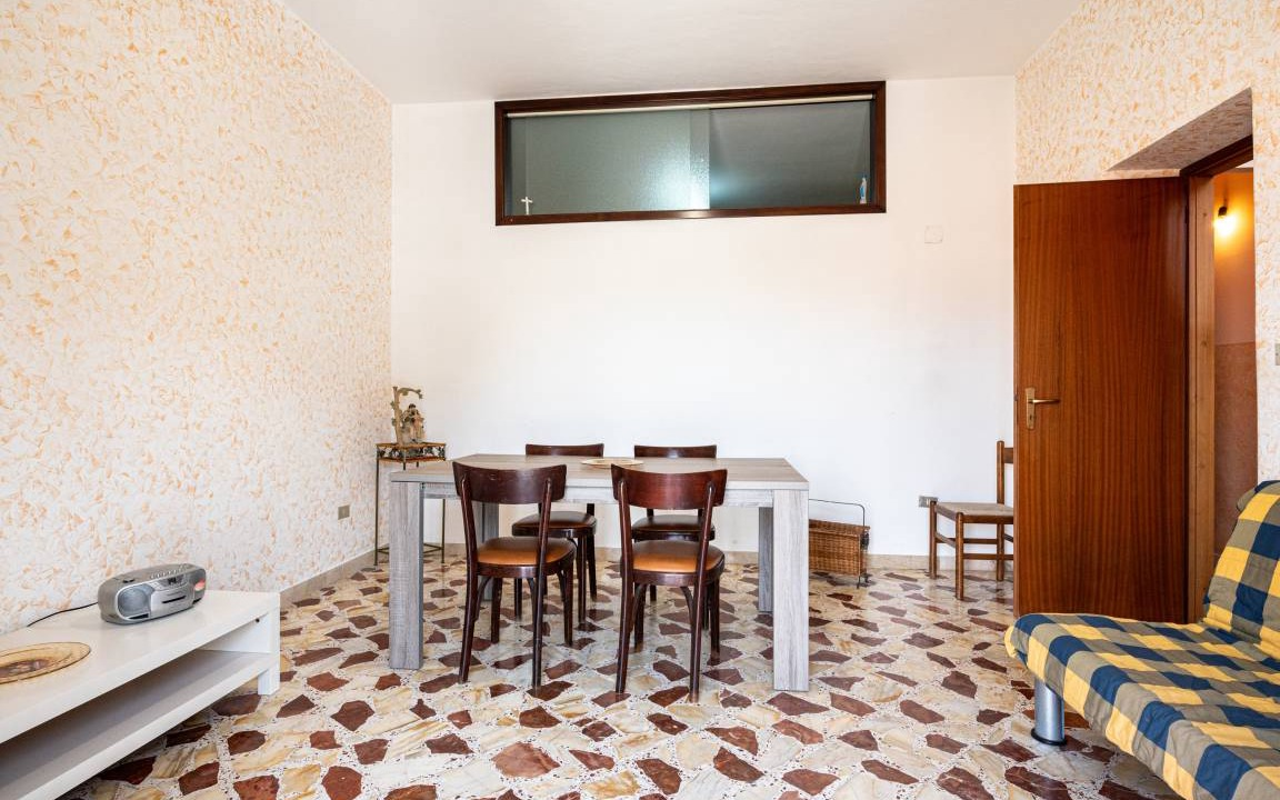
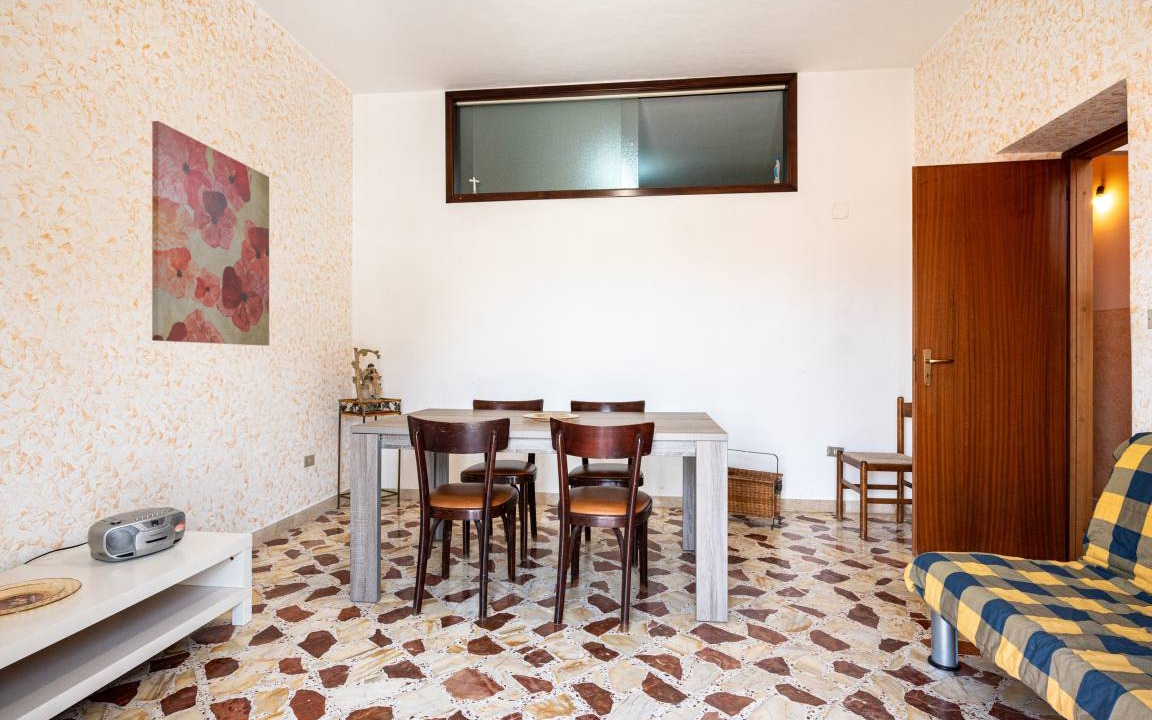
+ wall art [151,120,270,347]
